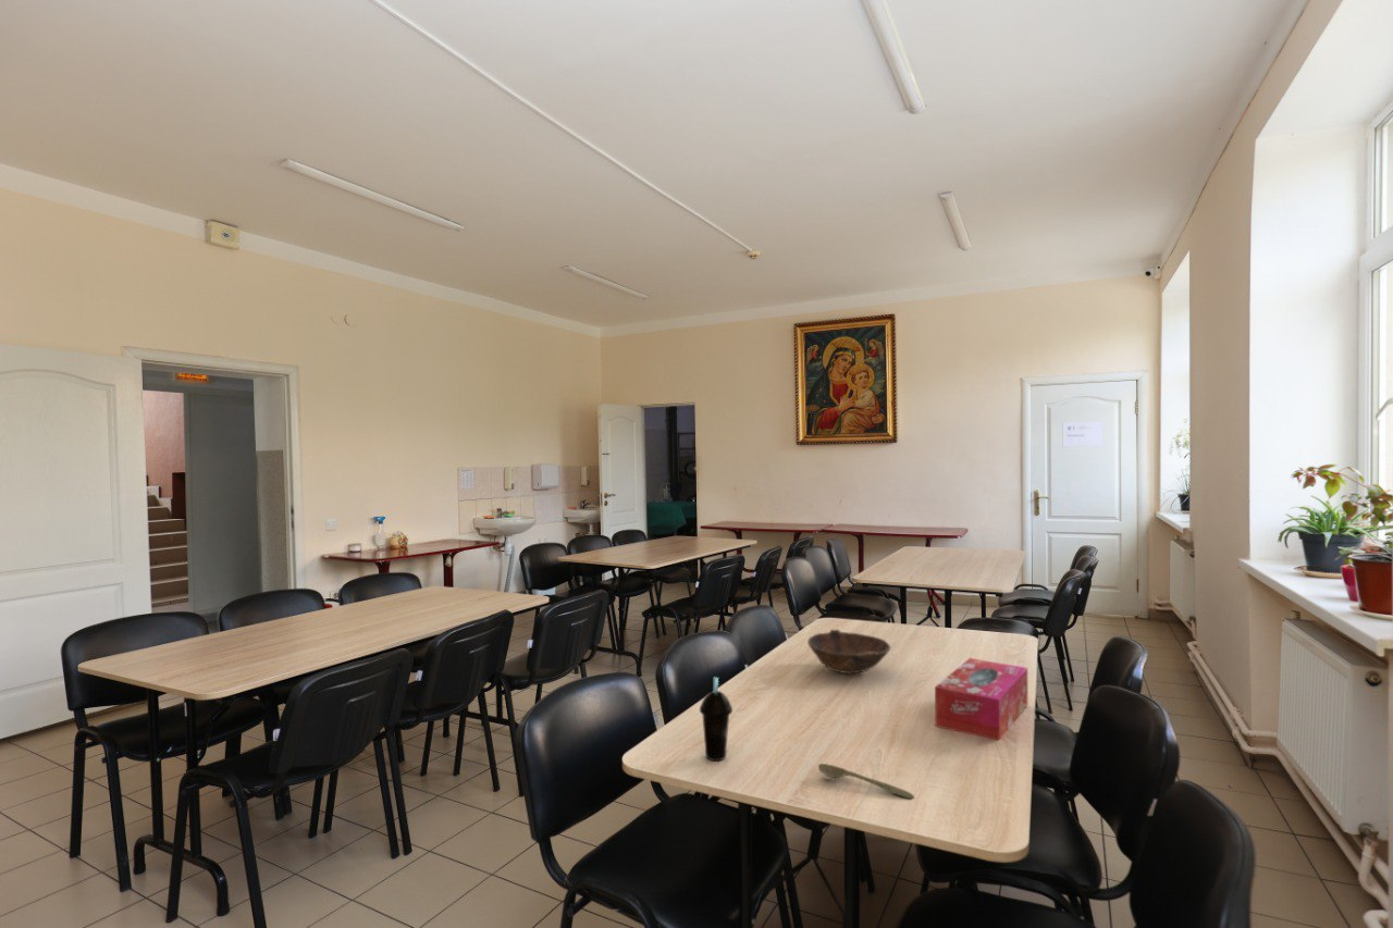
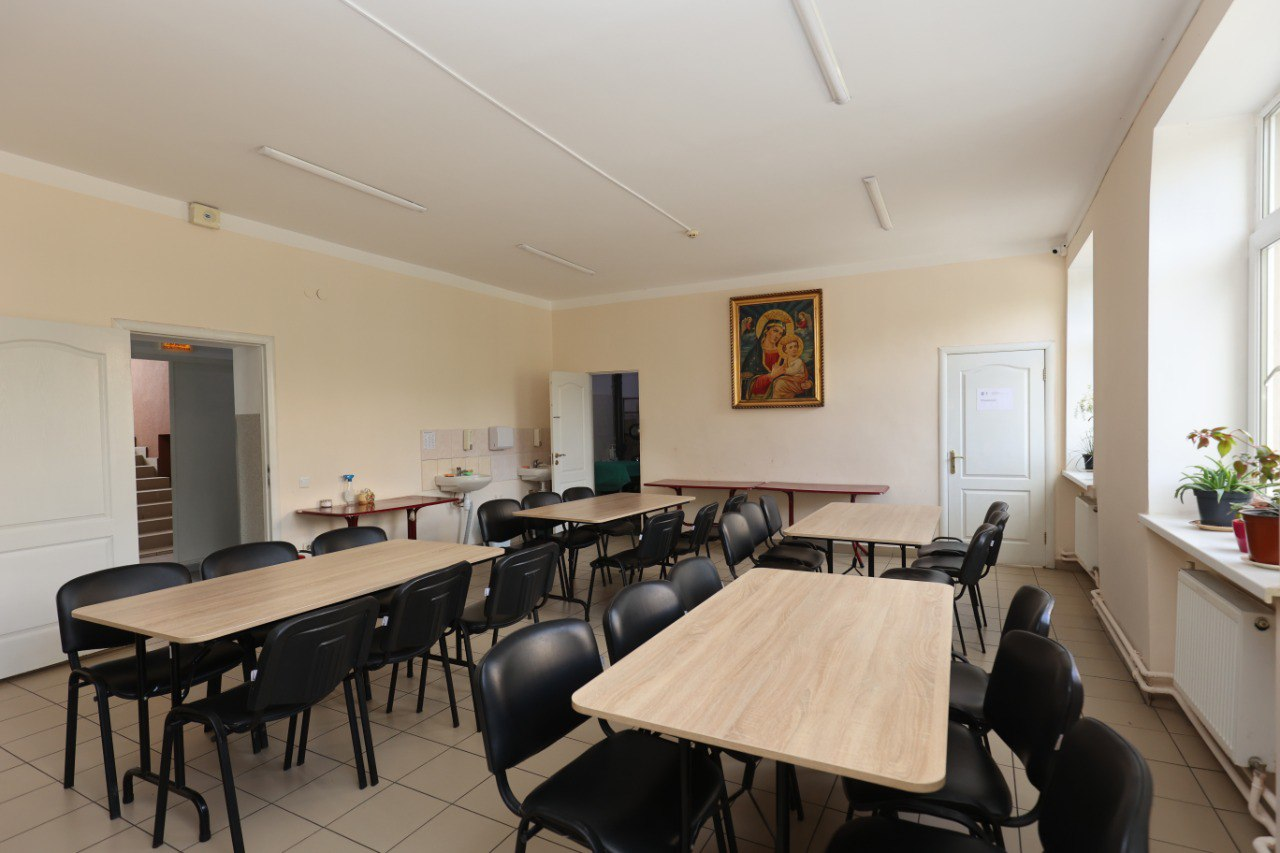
- bowl [806,629,892,675]
- cup [699,676,734,762]
- tissue box [934,657,1028,741]
- spoon [817,763,915,800]
